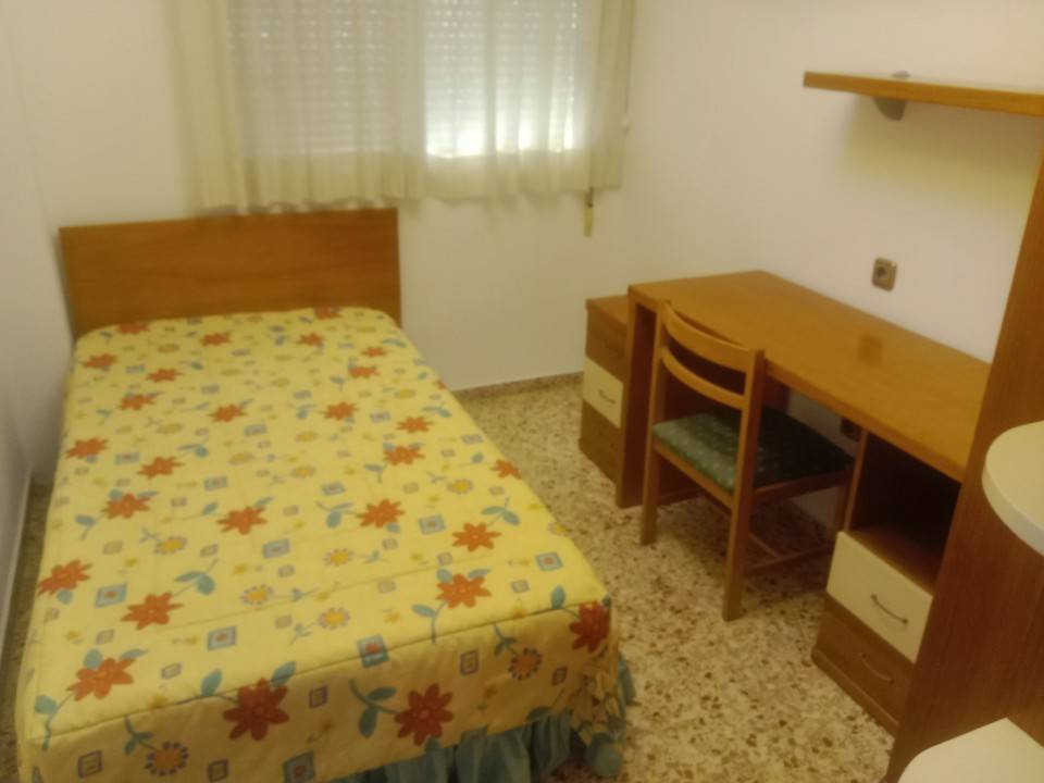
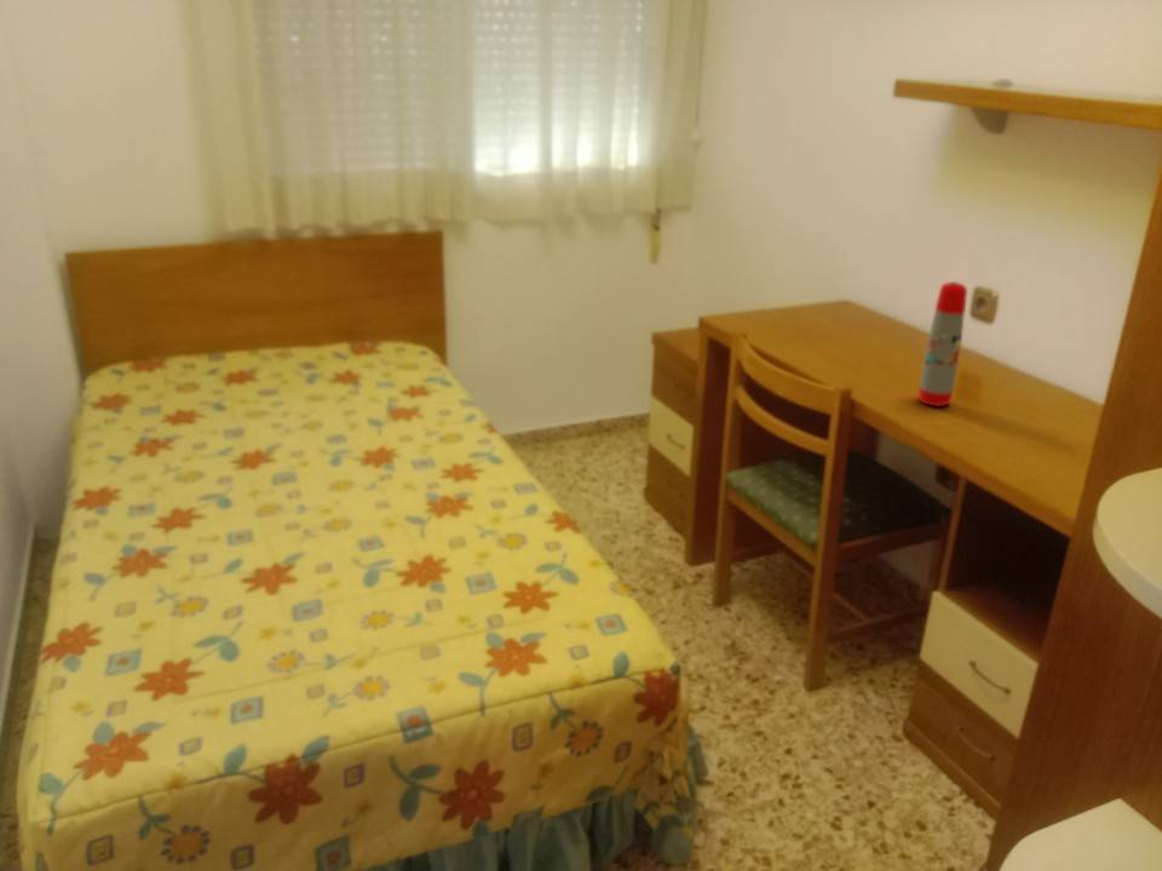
+ water bottle [917,281,968,408]
